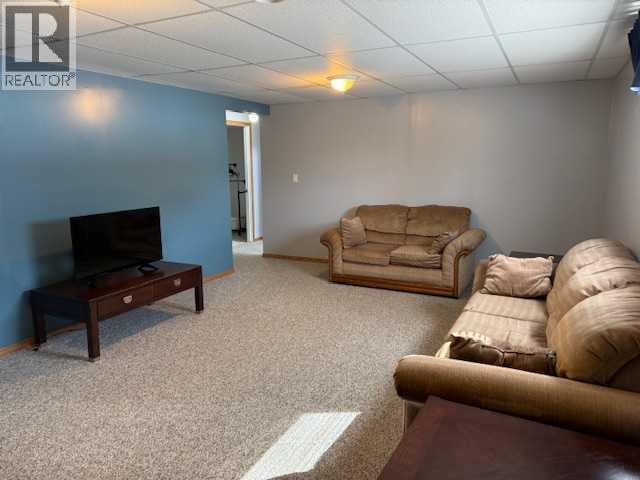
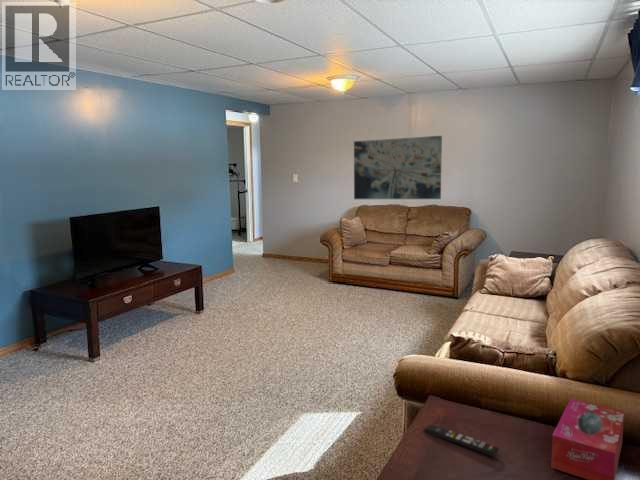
+ wall art [353,135,443,200]
+ remote control [423,423,500,458]
+ tissue box [550,398,625,480]
